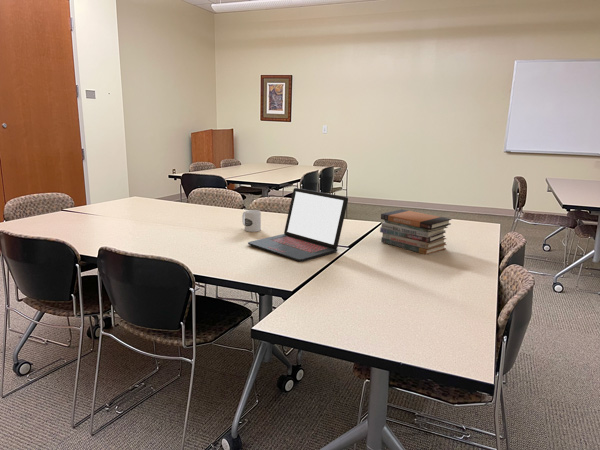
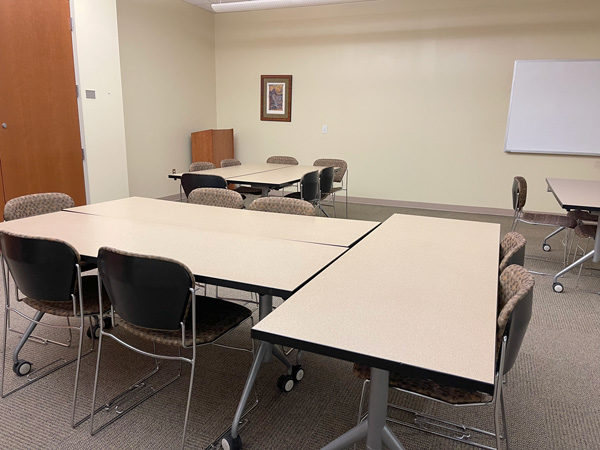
- mug [241,209,262,233]
- book stack [379,209,452,255]
- laptop [247,187,349,263]
